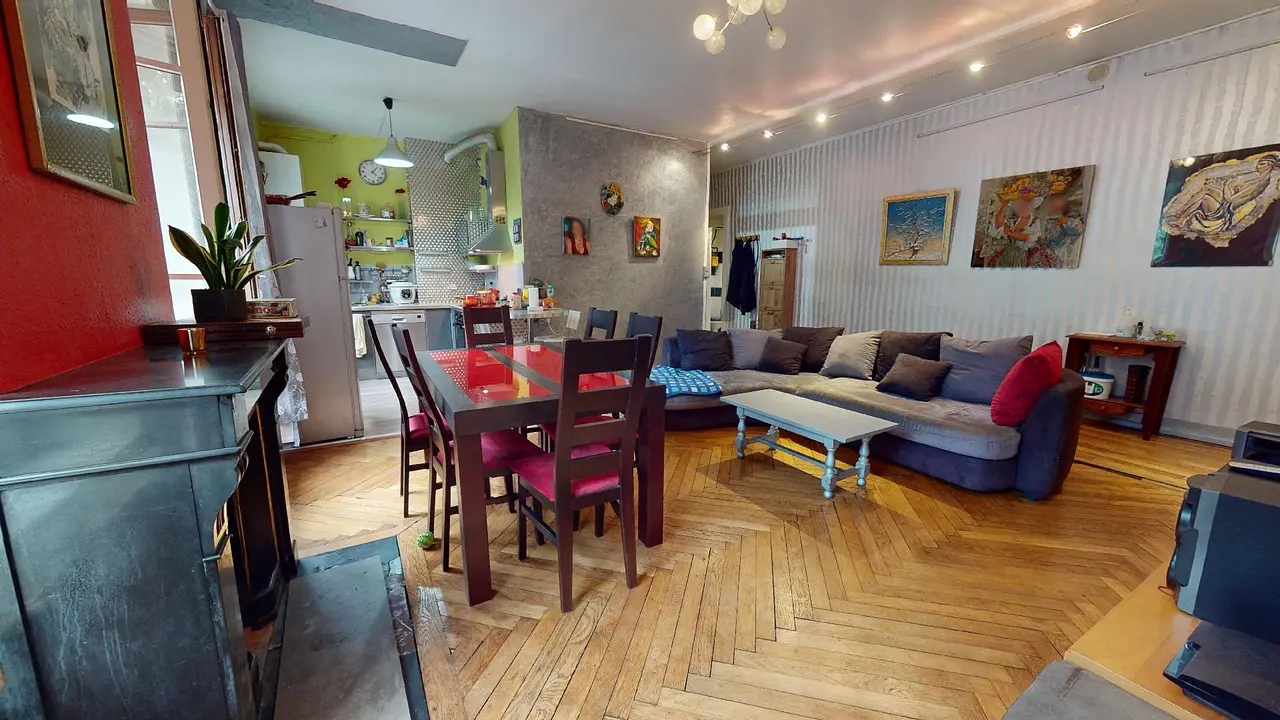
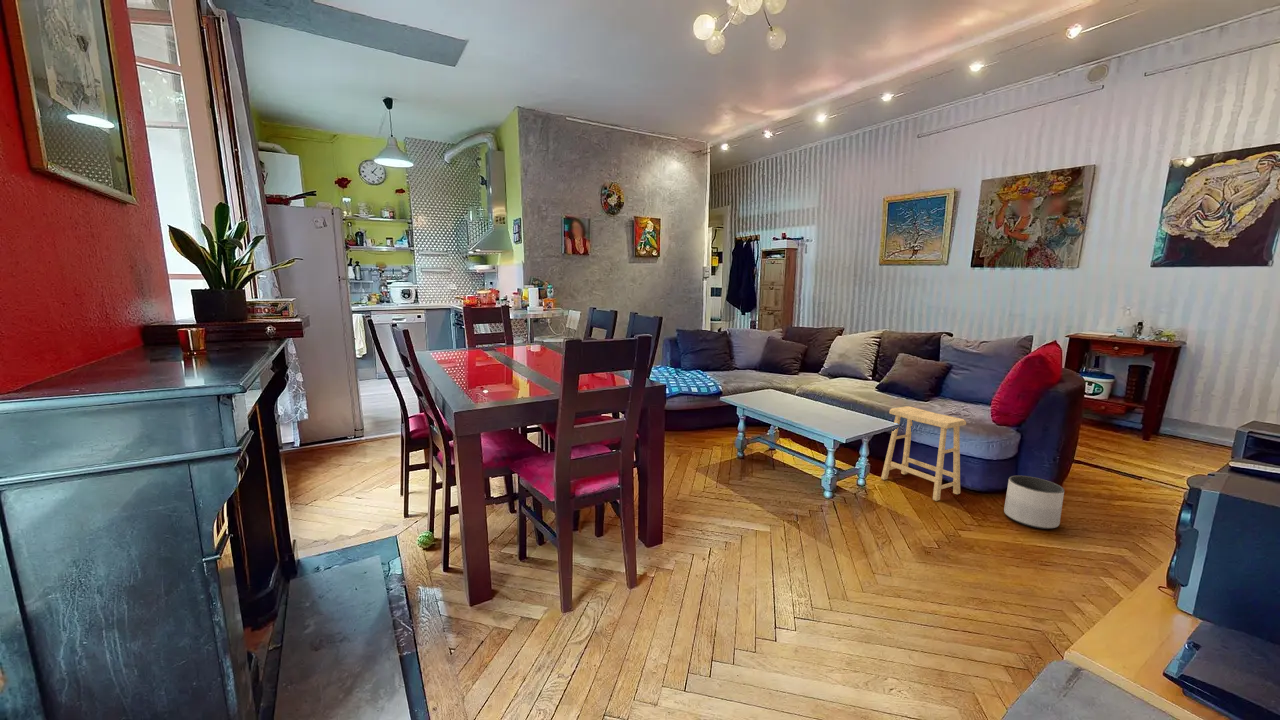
+ planter [1003,475,1065,530]
+ footstool [880,405,967,502]
